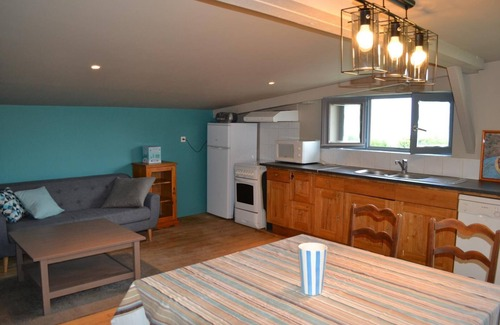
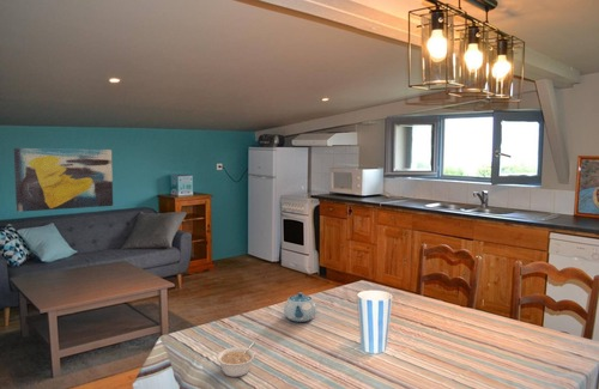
+ chinaware [283,291,317,323]
+ wall art [13,147,114,213]
+ legume [216,342,256,378]
